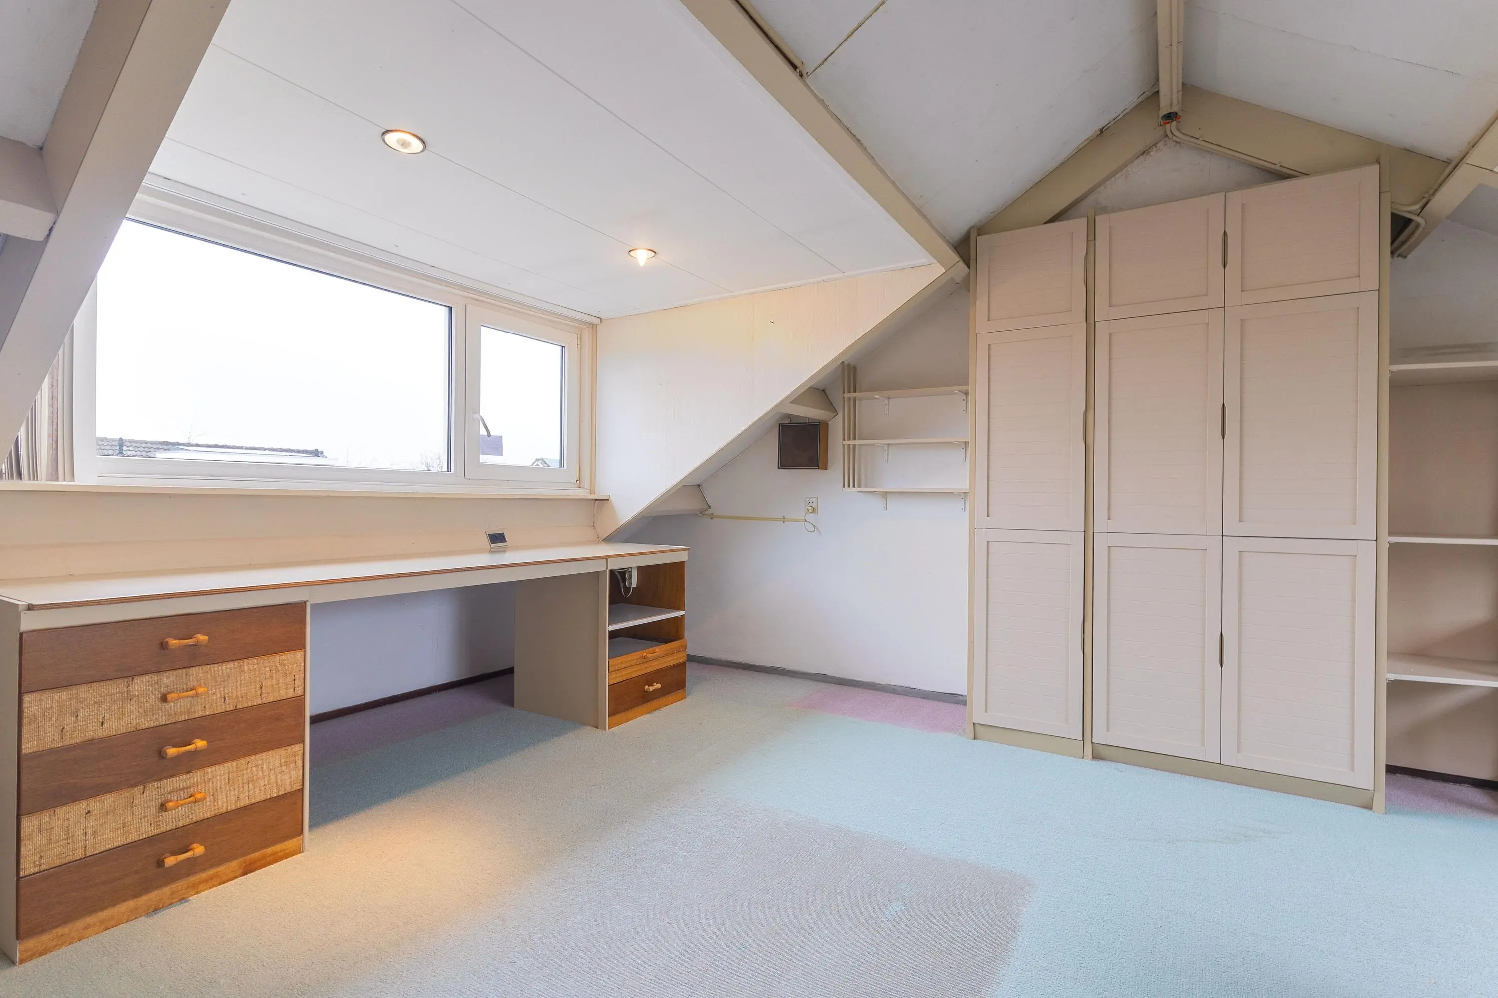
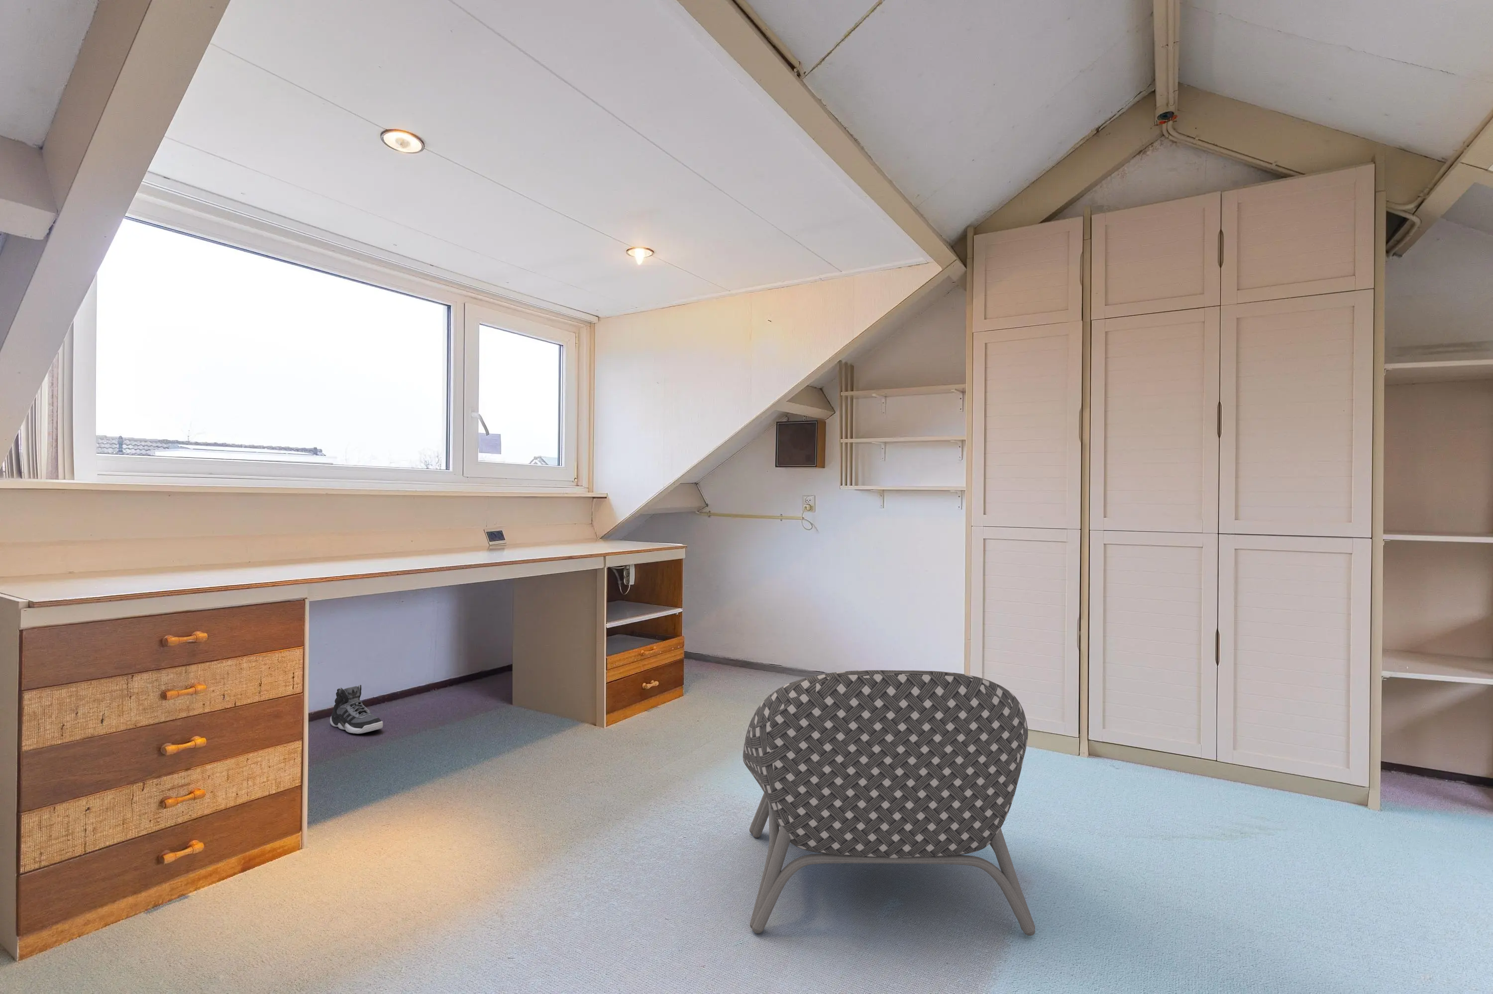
+ armchair [743,670,1036,936]
+ sneaker [330,684,383,734]
